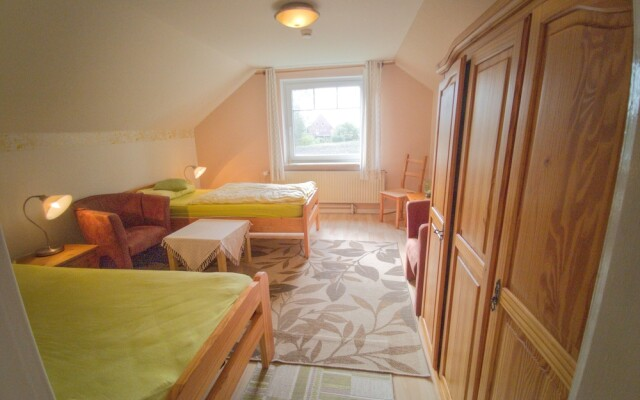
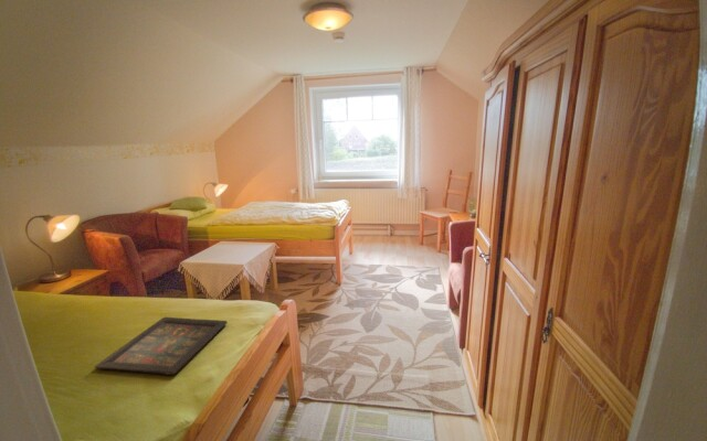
+ icon panel [94,316,229,376]
